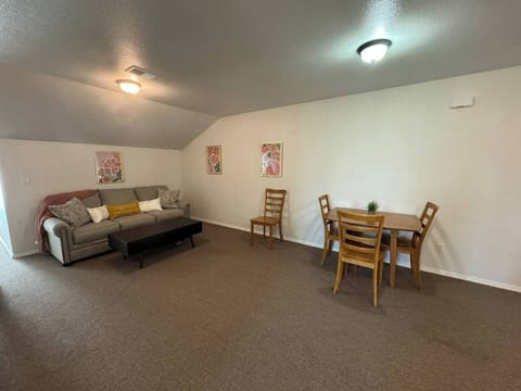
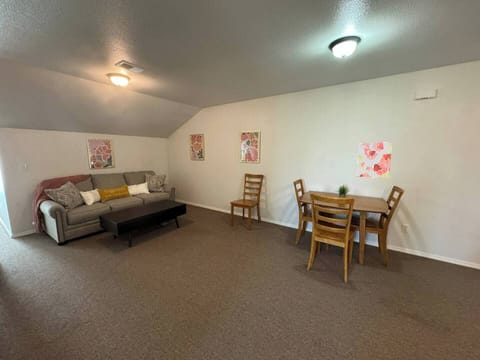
+ wall art [356,141,393,179]
